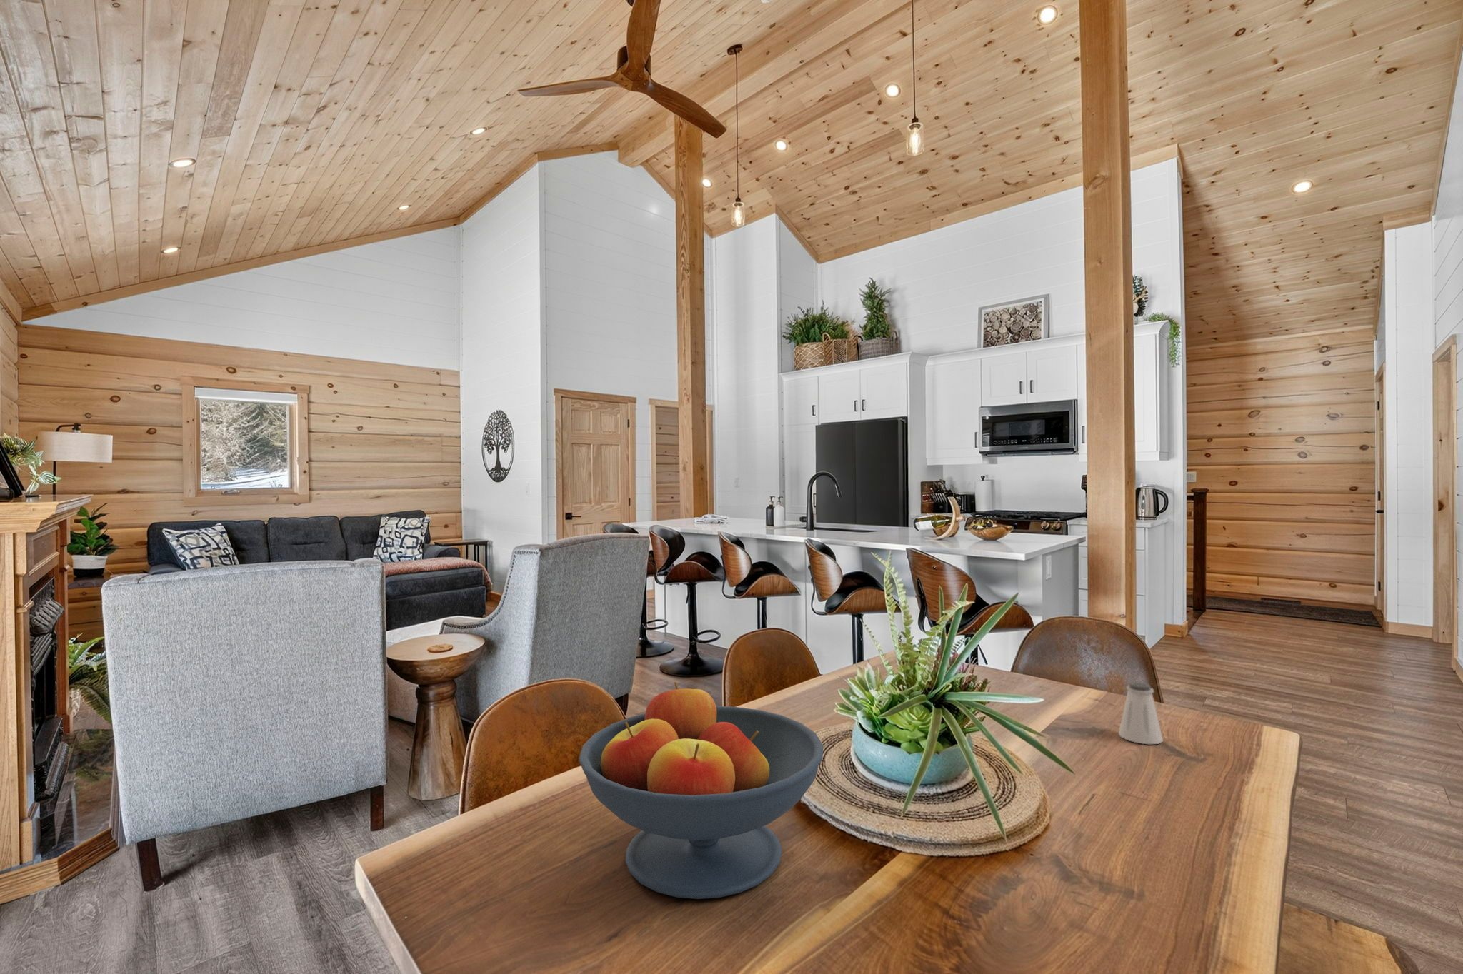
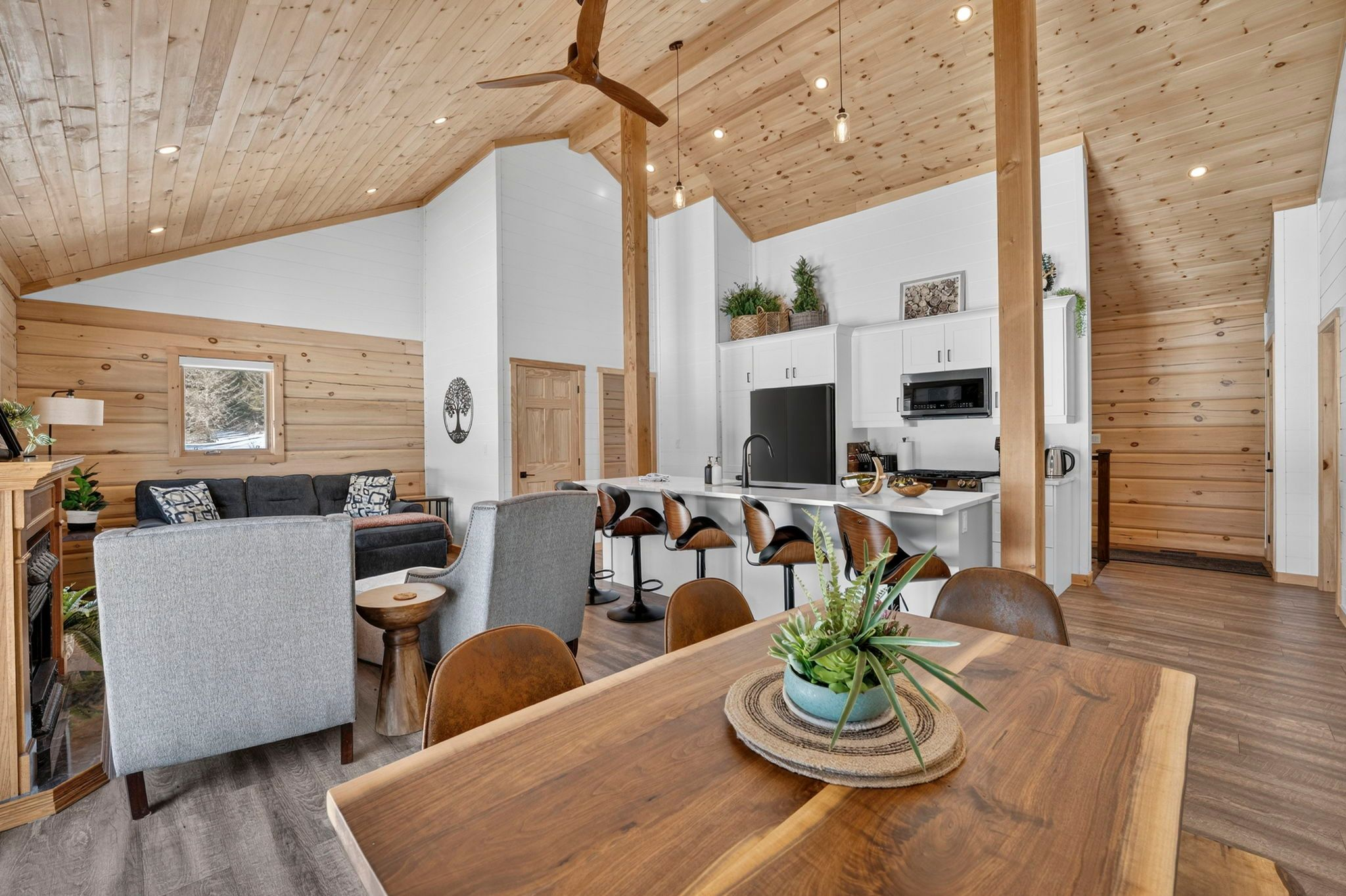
- saltshaker [1118,682,1164,745]
- fruit bowl [578,682,824,900]
